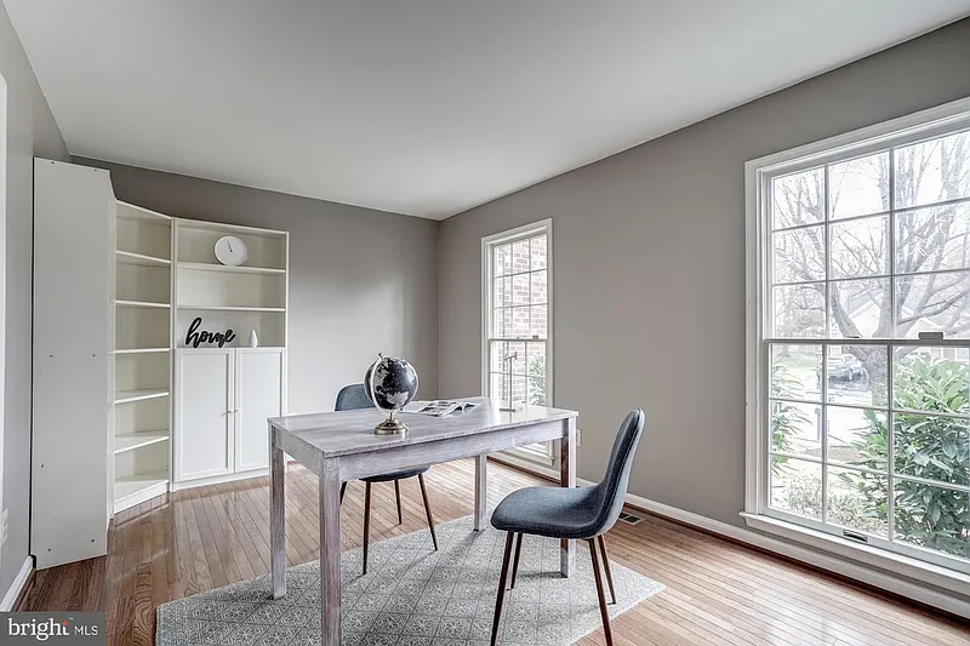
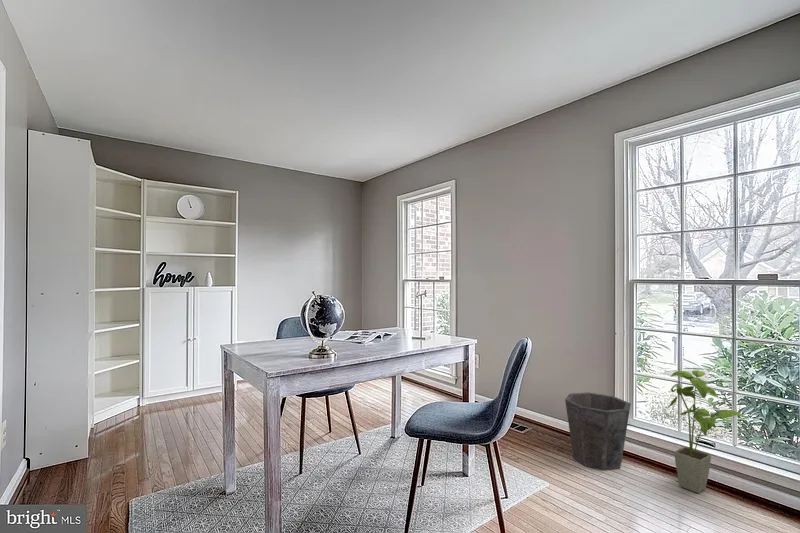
+ waste bin [564,391,632,472]
+ house plant [666,369,750,494]
